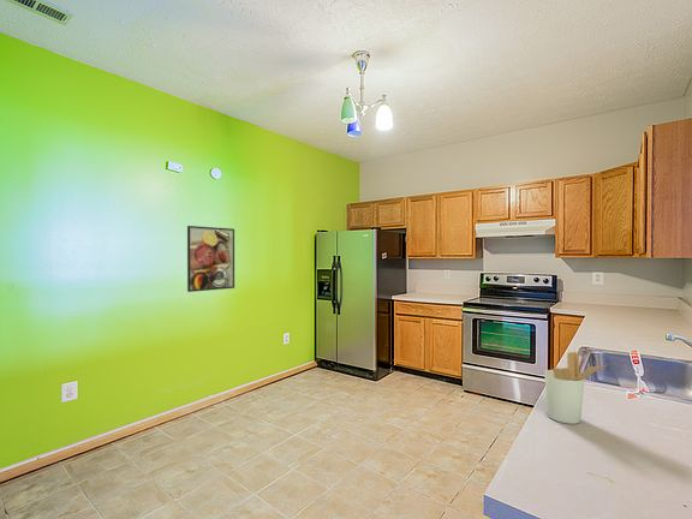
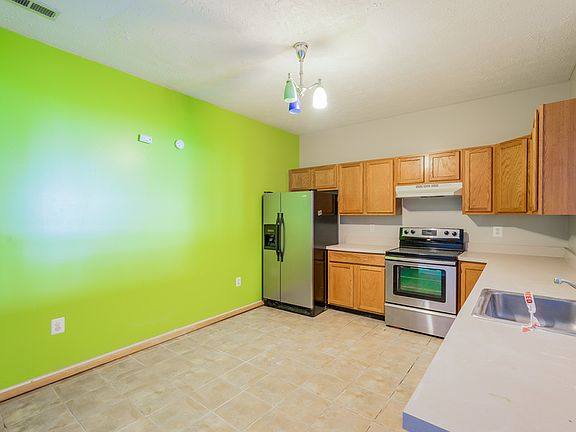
- utensil holder [543,351,607,425]
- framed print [186,225,235,293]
